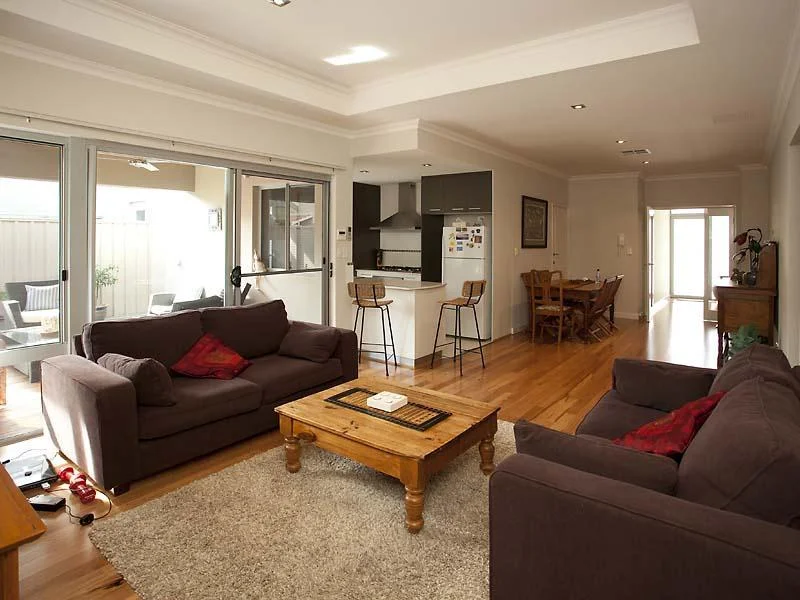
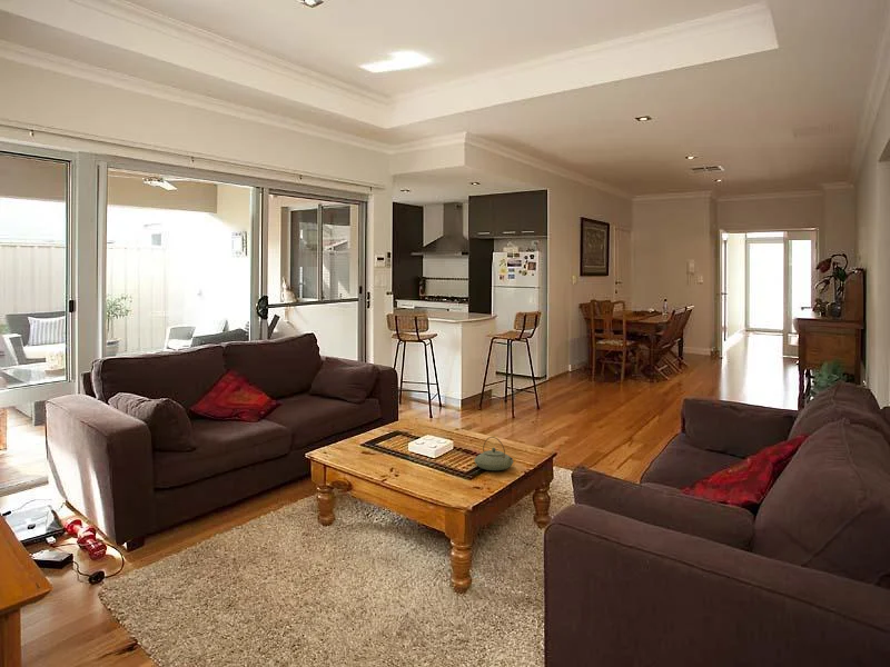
+ teapot [473,436,515,471]
